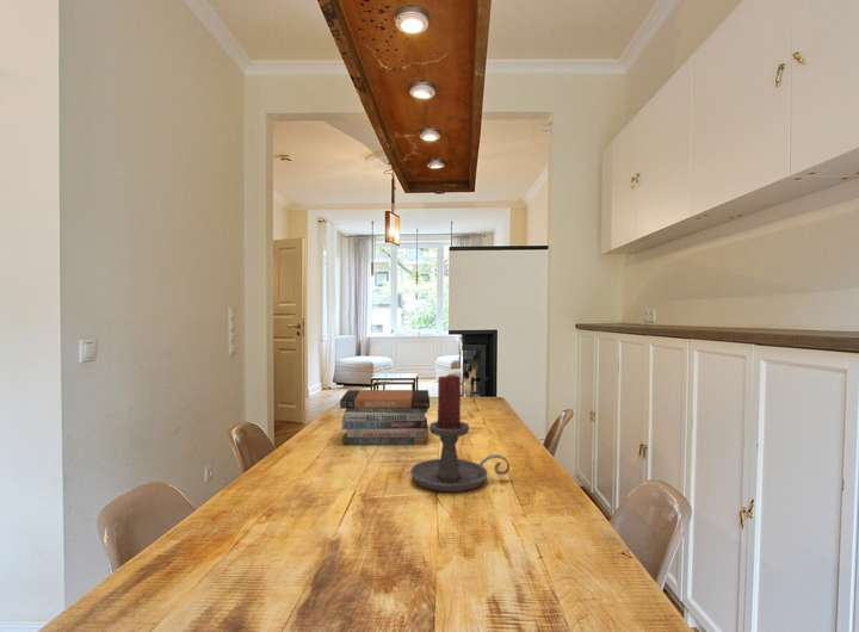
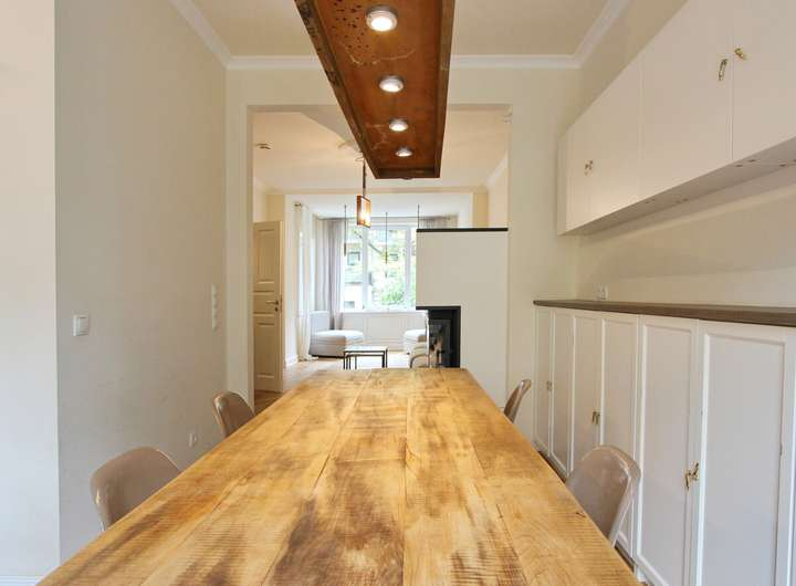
- book stack [339,389,431,446]
- candle holder [409,373,511,492]
